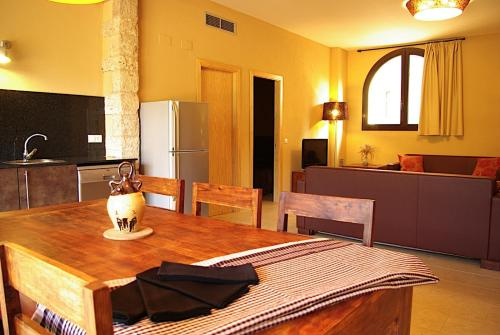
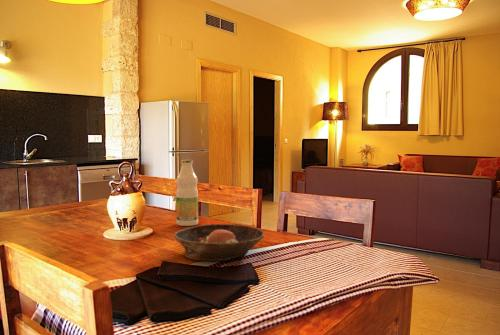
+ bottle [175,159,199,227]
+ bowl [173,223,266,262]
